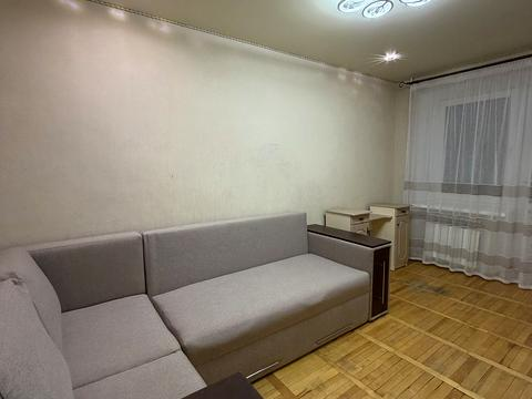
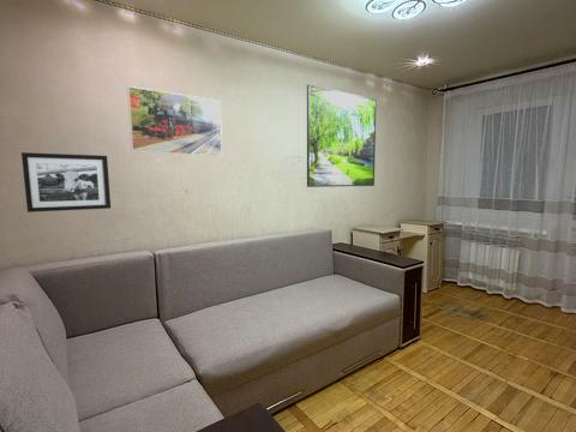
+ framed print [126,85,223,157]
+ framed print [306,84,378,188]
+ picture frame [20,151,112,214]
